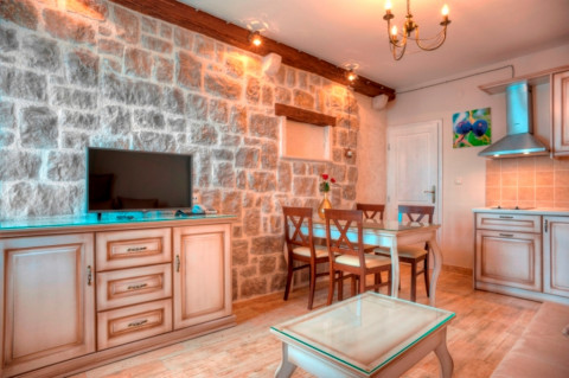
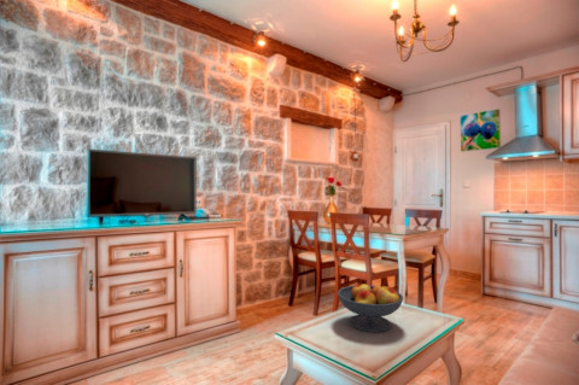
+ fruit bowl [337,282,404,333]
